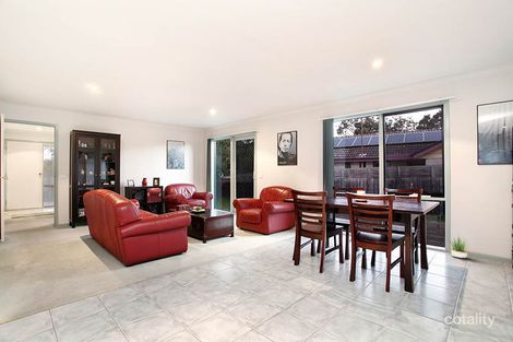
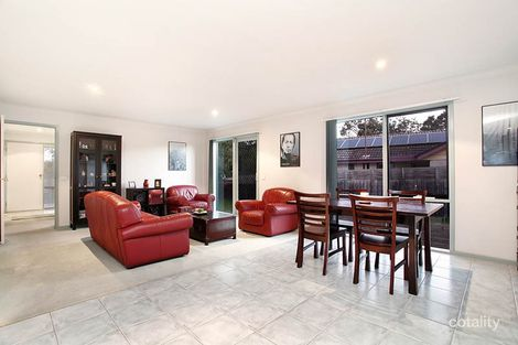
- potted plant [448,236,469,259]
